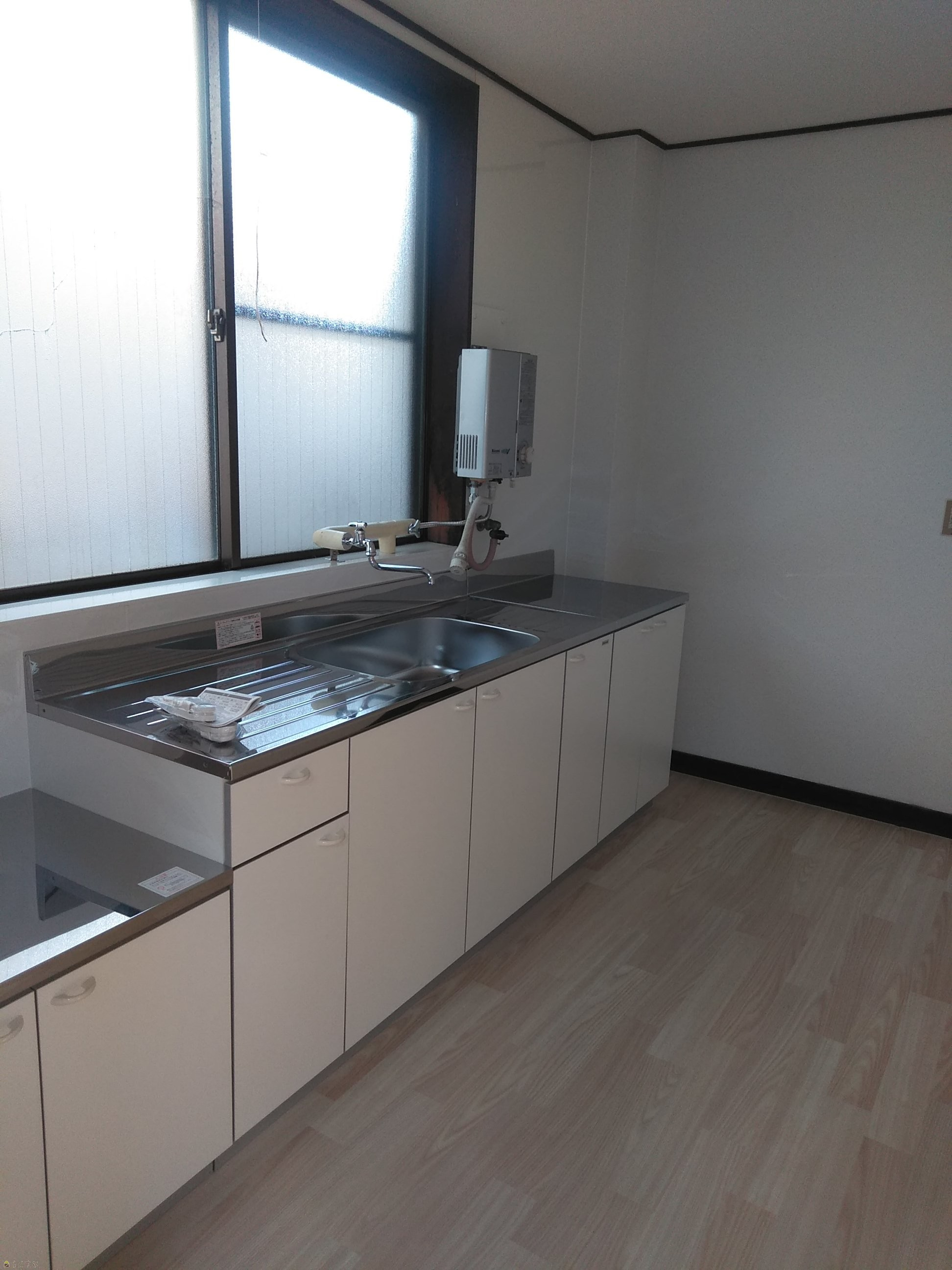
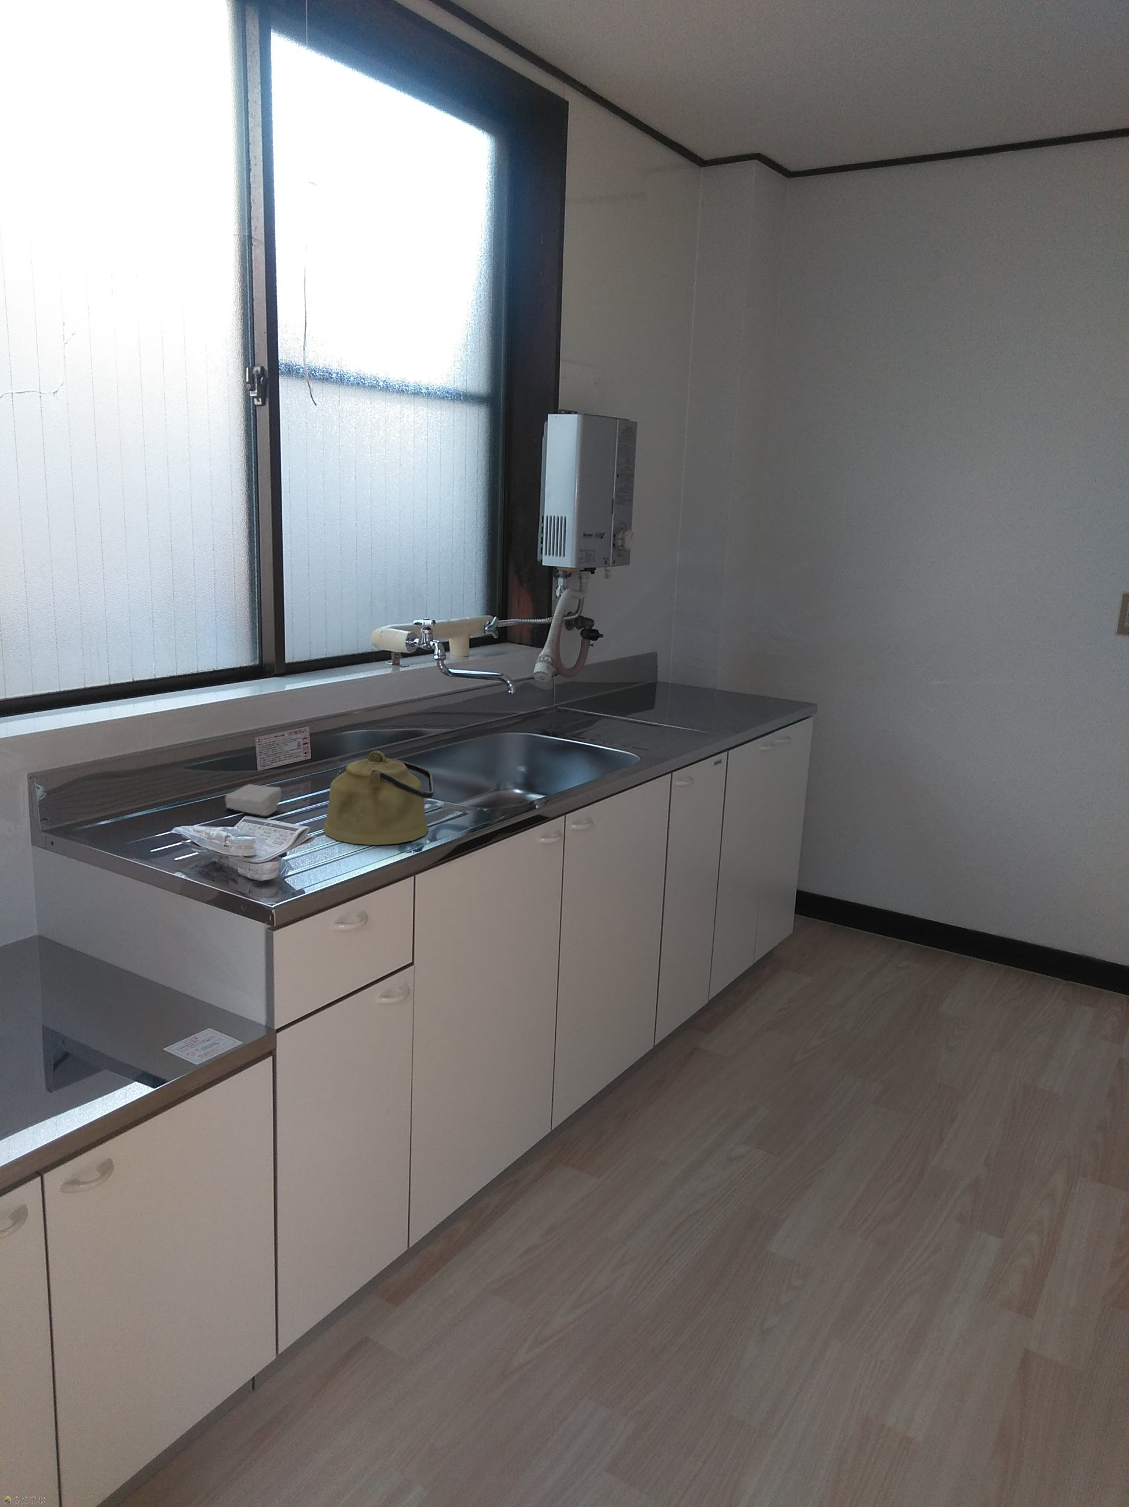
+ kettle [323,750,434,845]
+ soap bar [225,783,282,816]
